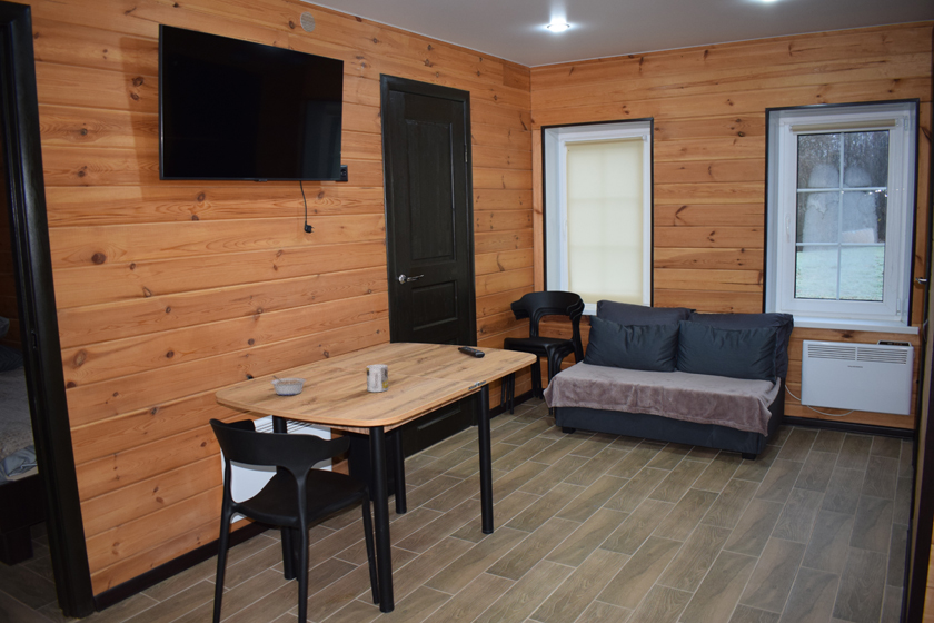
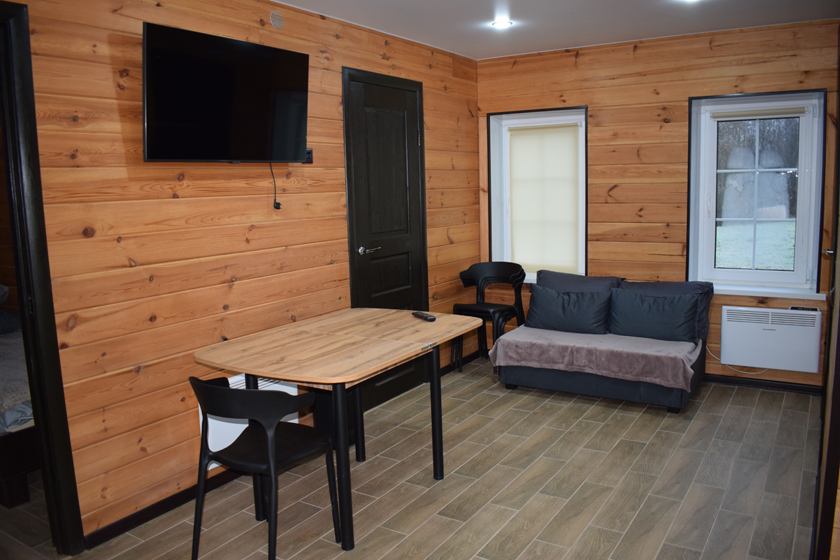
- mug [366,364,389,393]
- legume [269,375,307,396]
